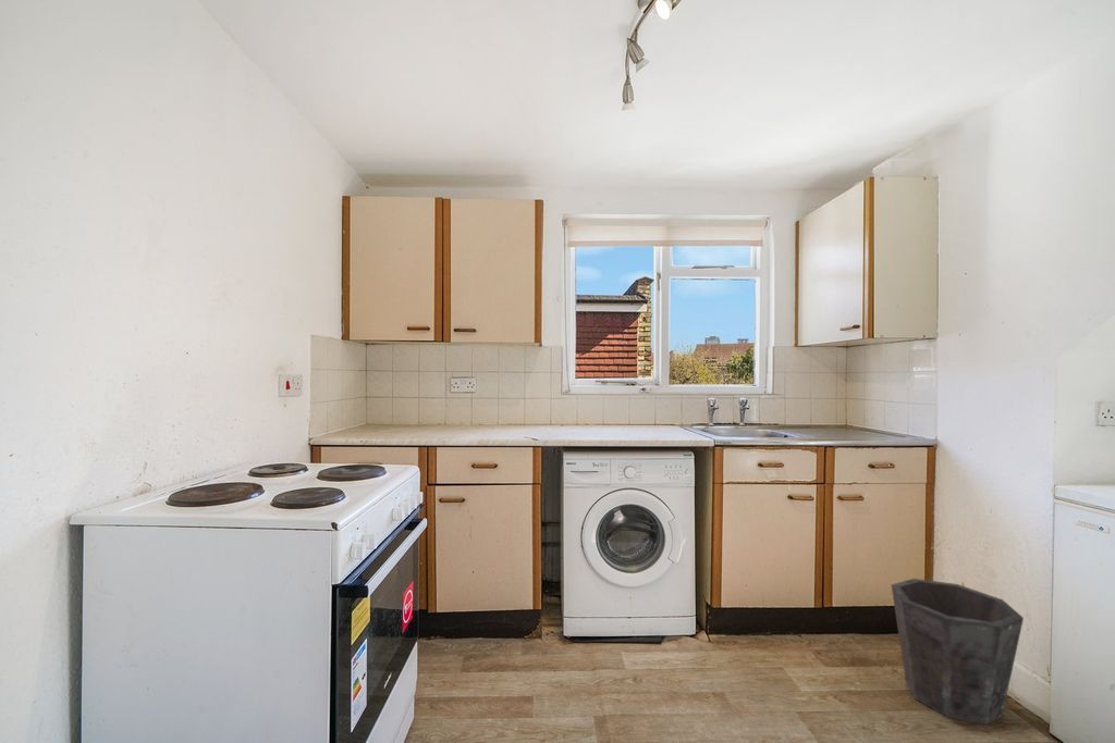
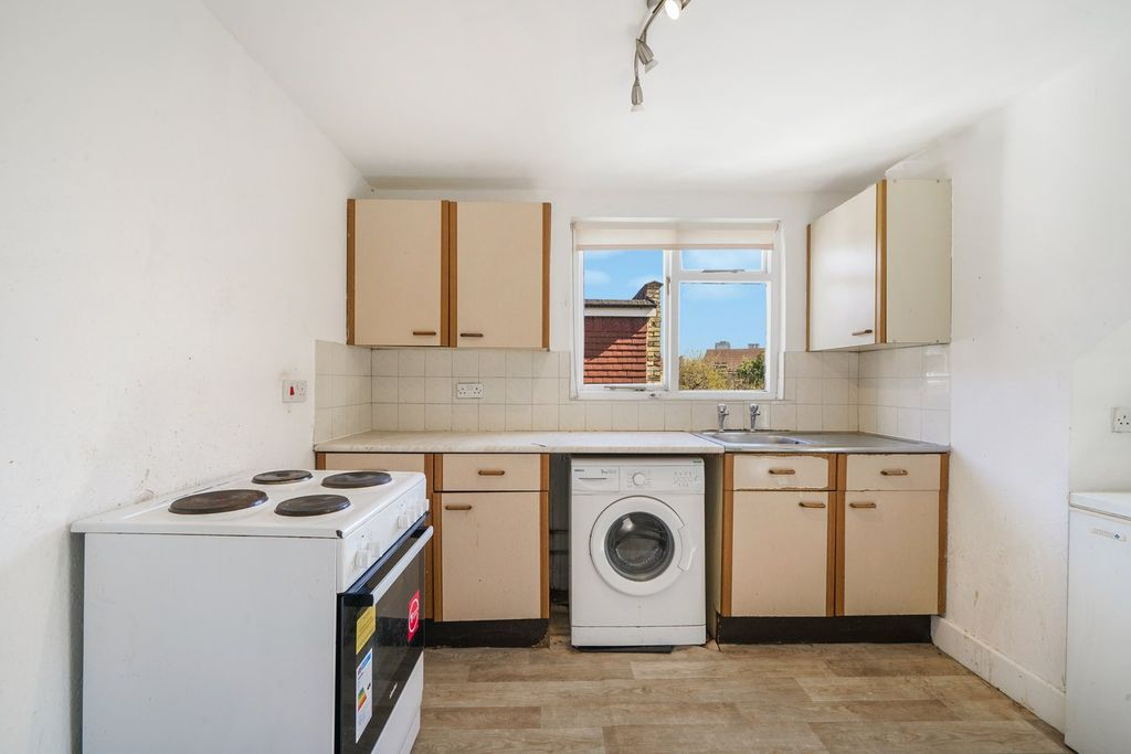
- waste bin [891,578,1025,726]
